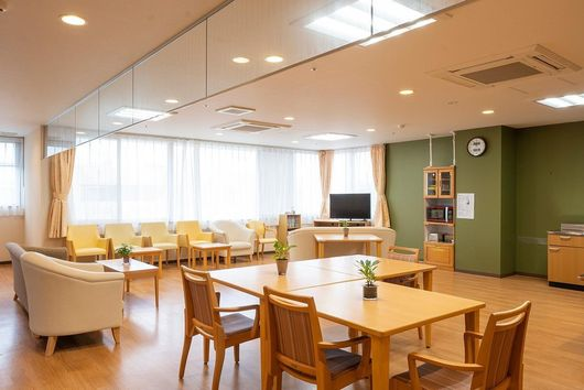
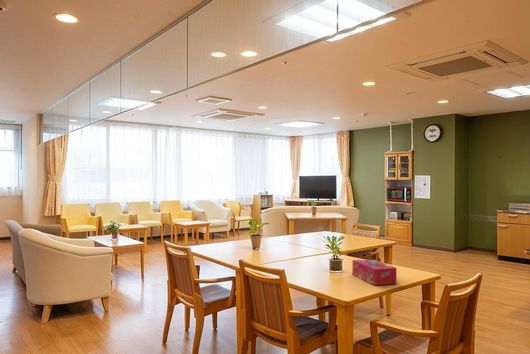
+ tissue box [352,258,398,286]
